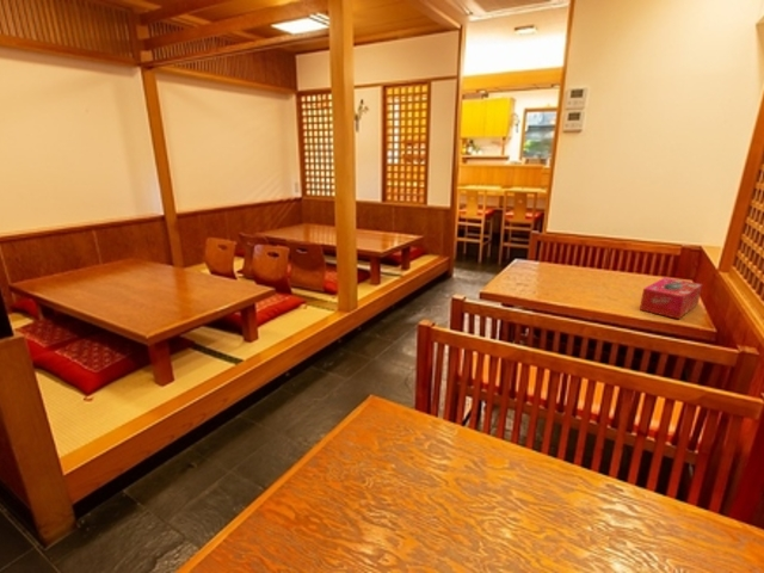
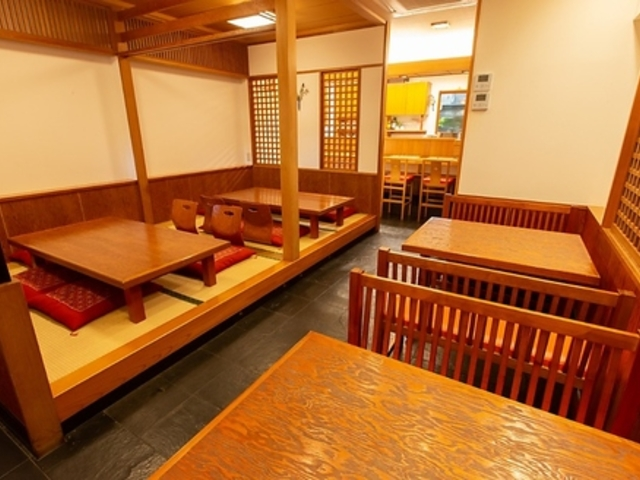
- tissue box [639,276,703,320]
